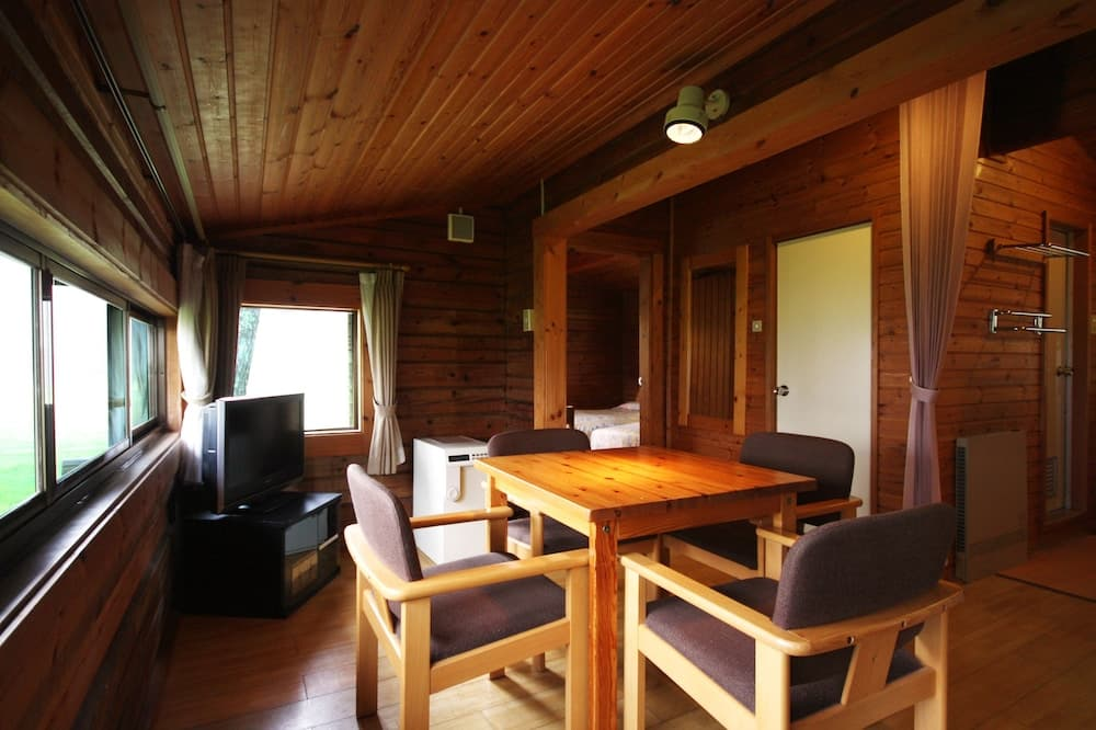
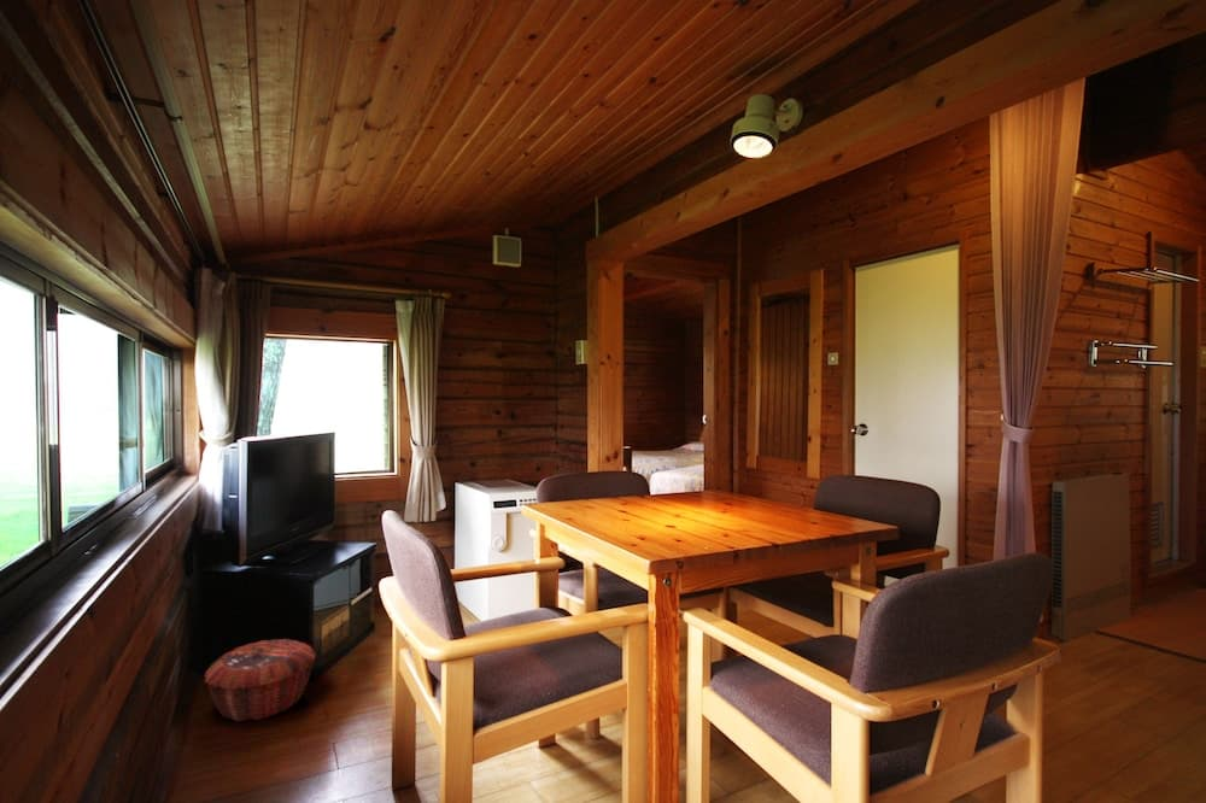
+ woven basket [204,638,317,722]
